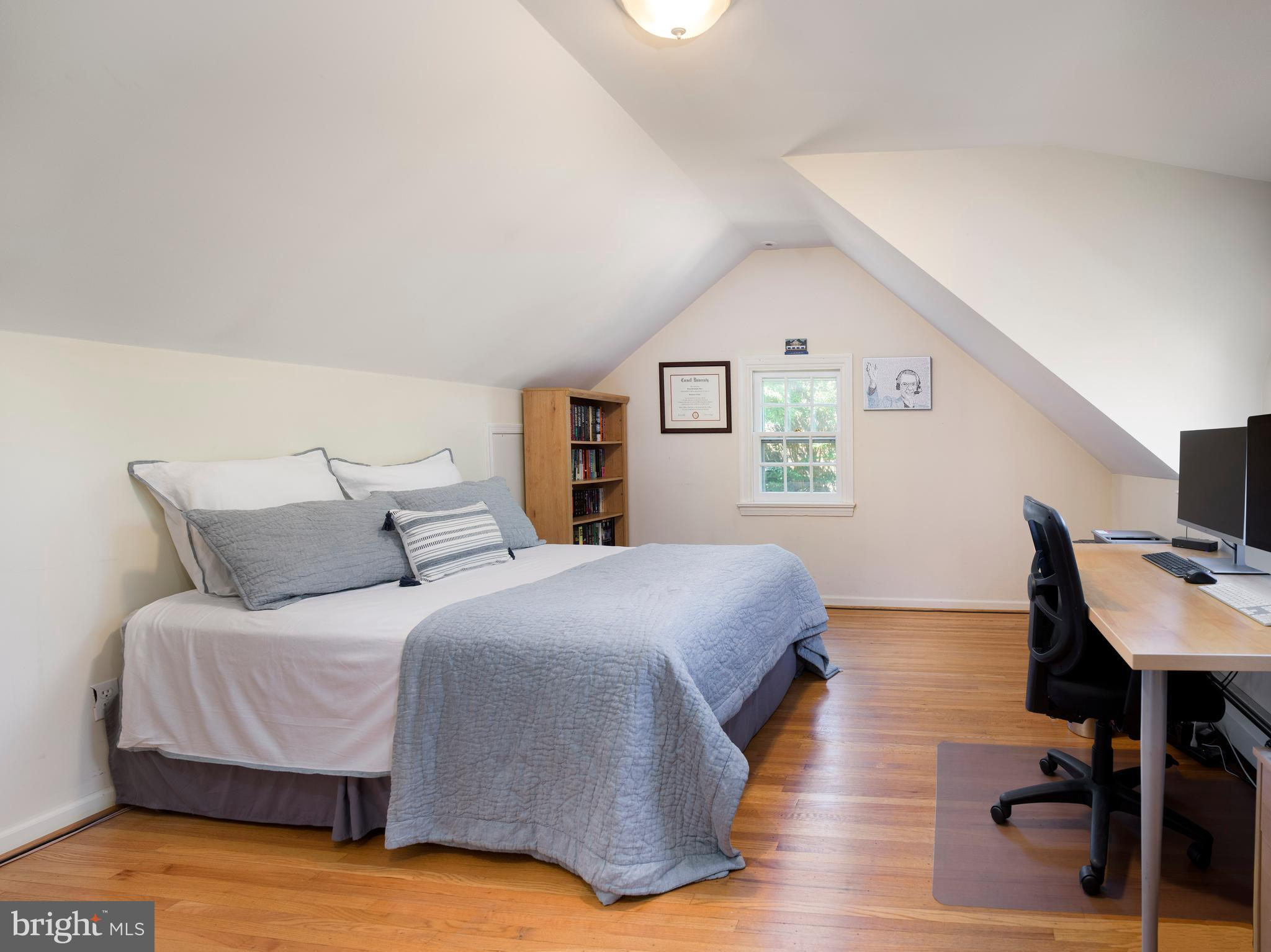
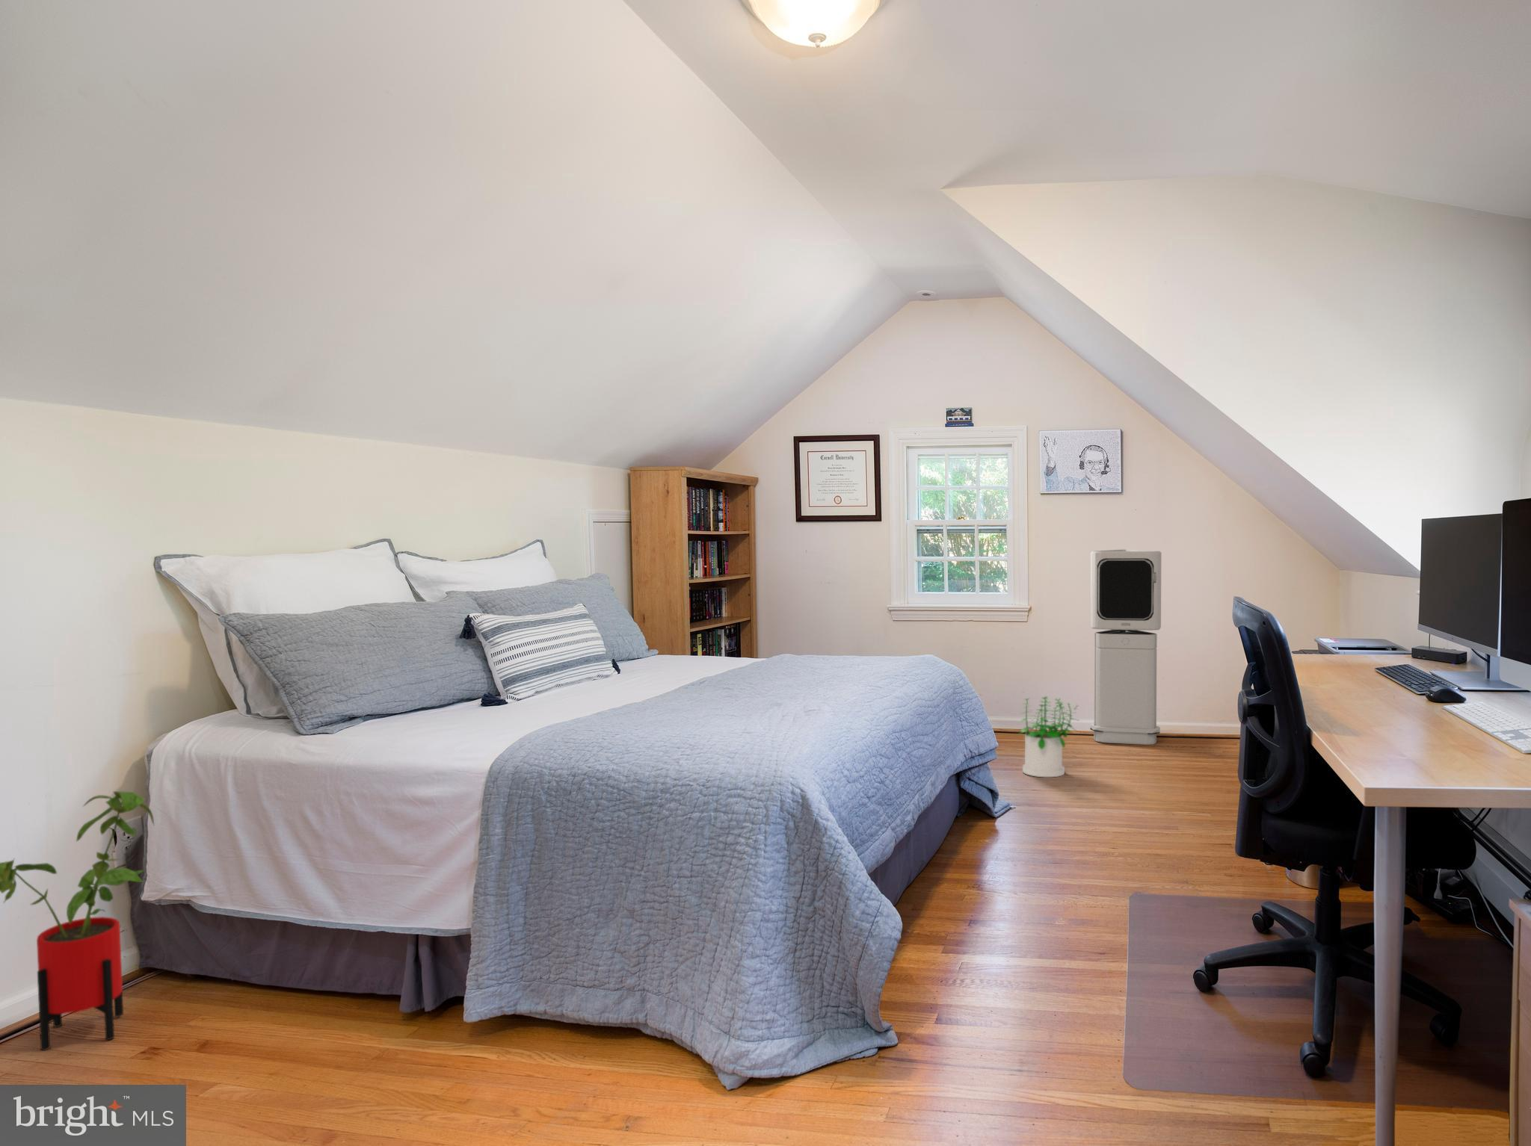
+ air purifier [1090,549,1161,745]
+ potted plant [1015,696,1079,778]
+ house plant [0,791,154,1051]
